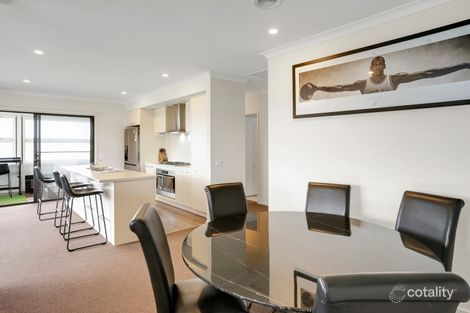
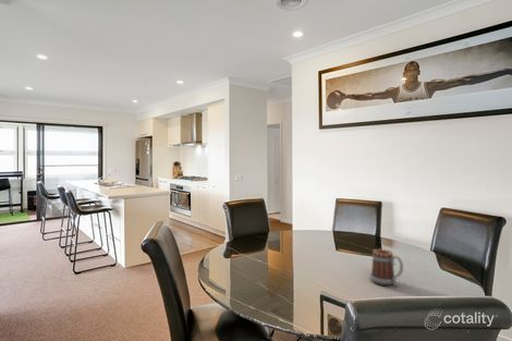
+ mug [369,248,404,287]
